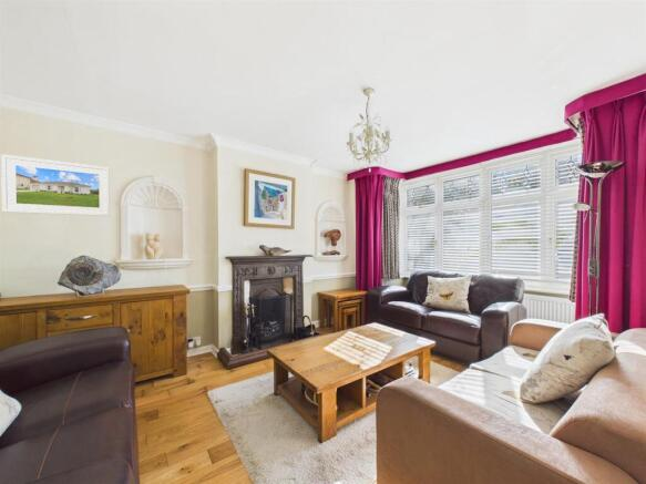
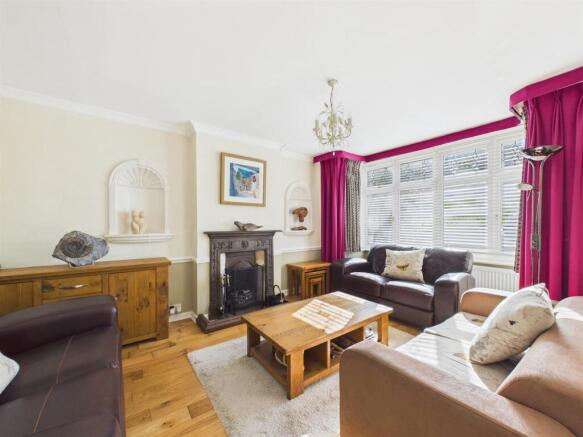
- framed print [0,153,111,217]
